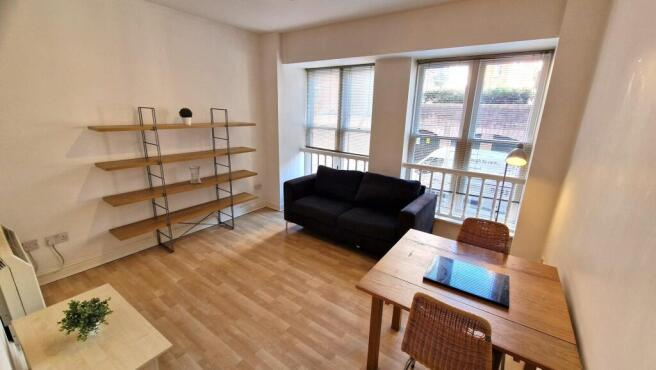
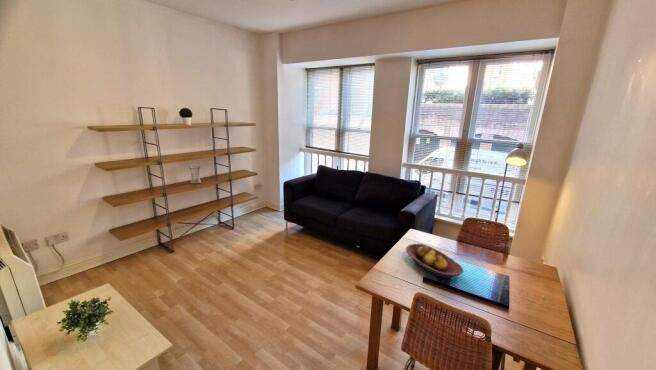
+ fruit bowl [405,243,465,279]
